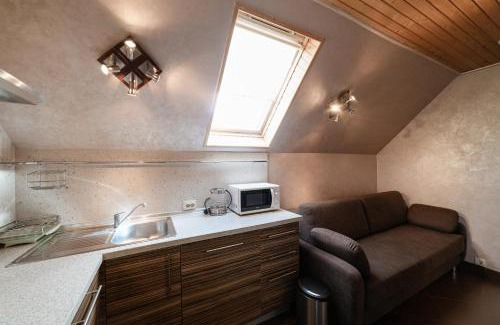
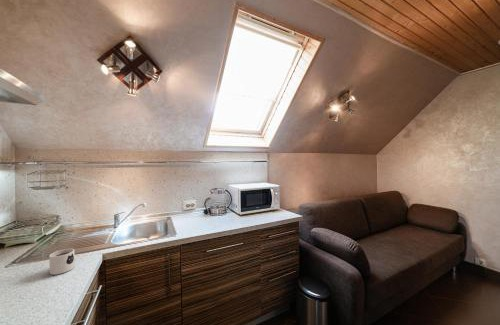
+ mug [48,248,76,276]
